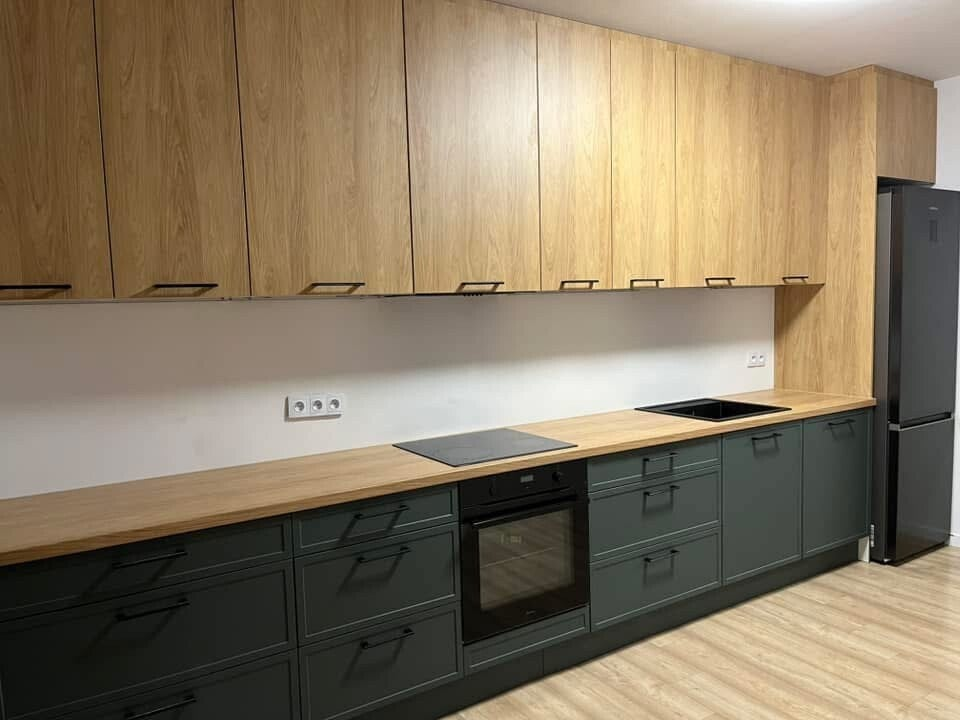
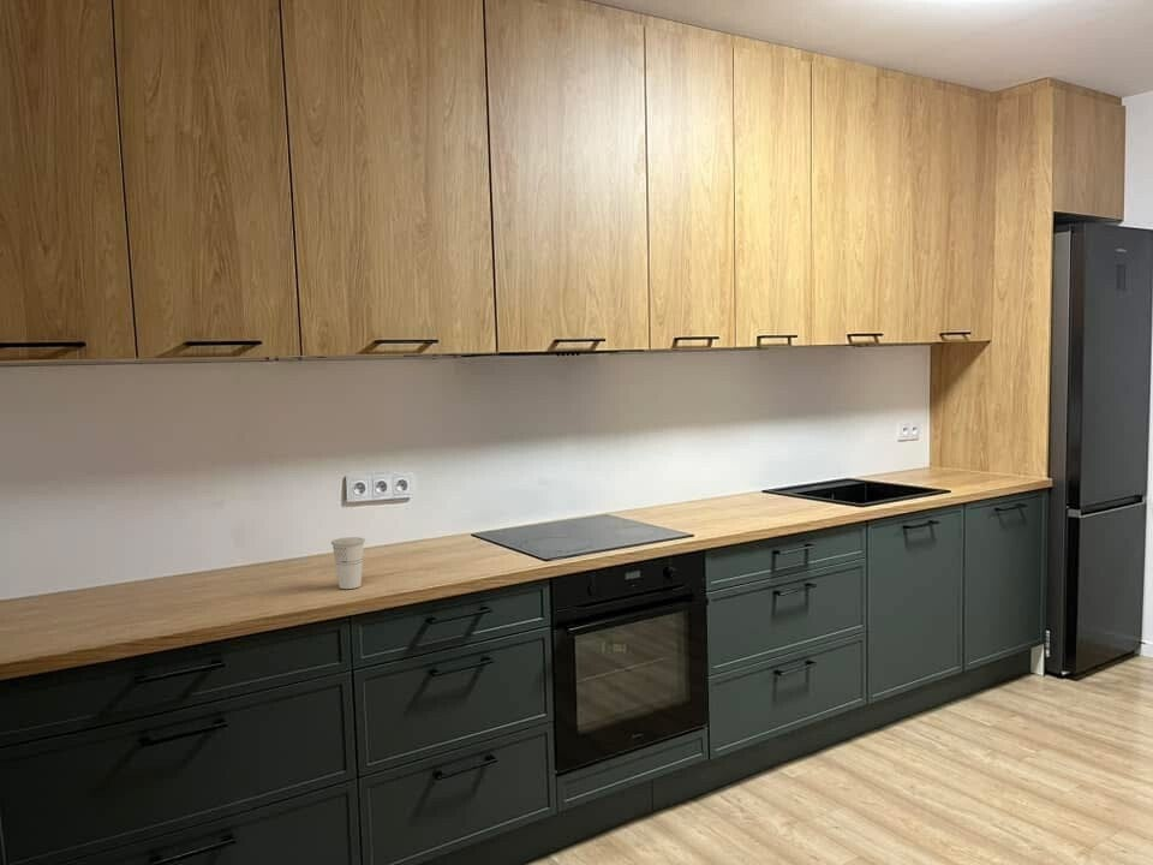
+ cup [330,536,366,590]
